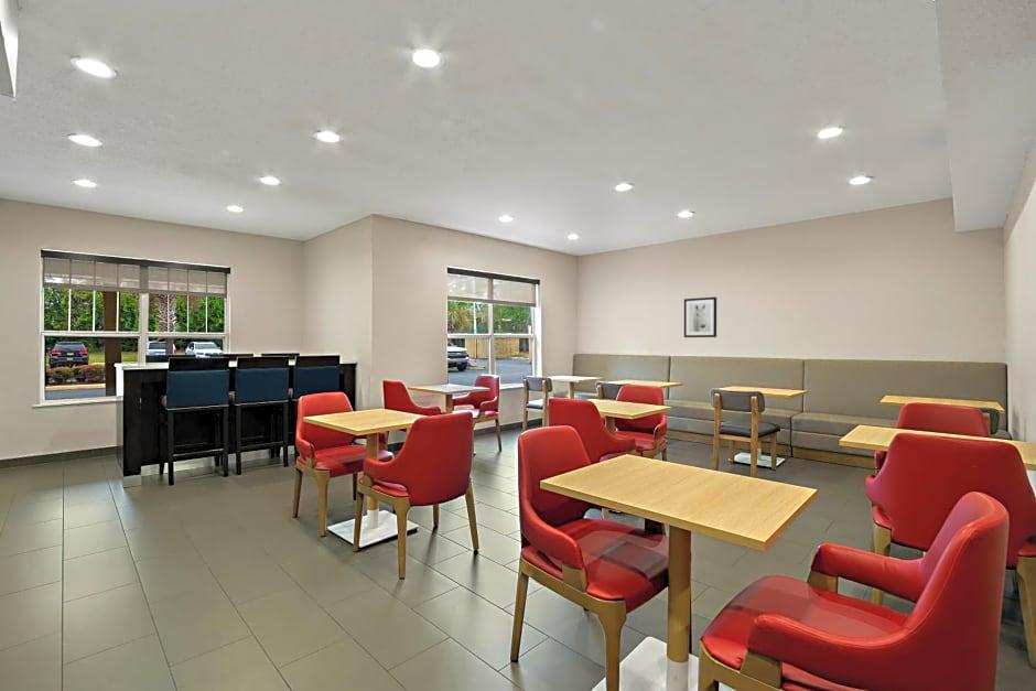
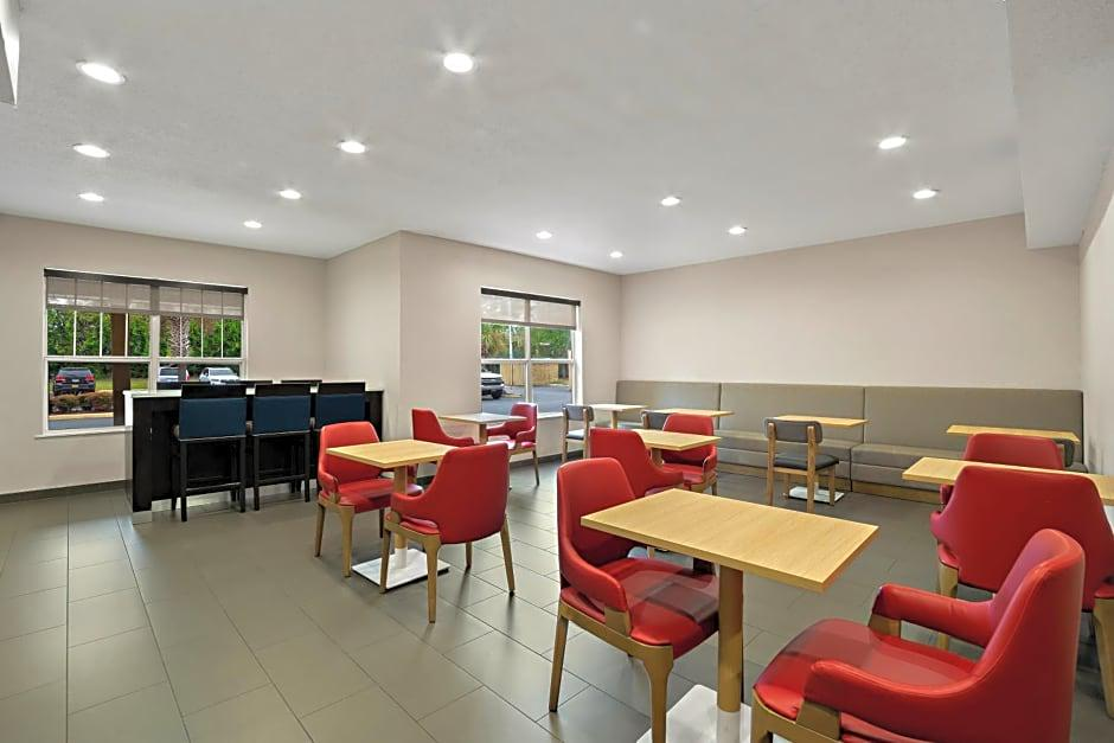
- wall art [683,296,717,338]
